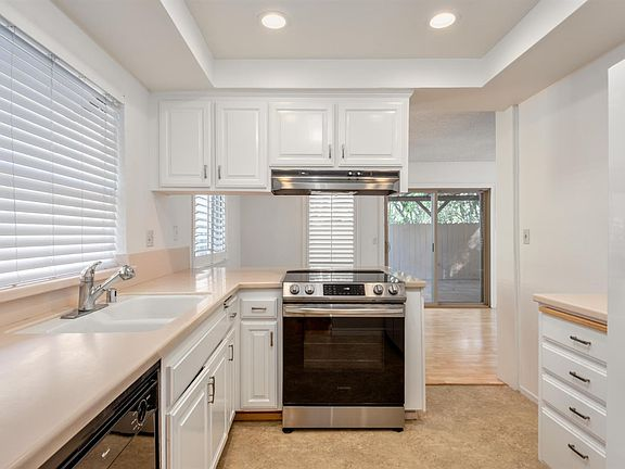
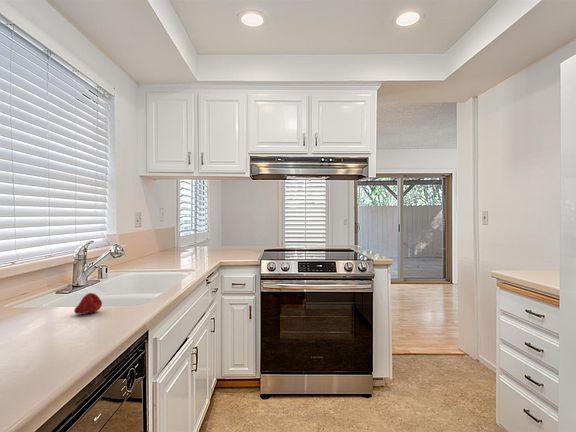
+ fruit [73,292,103,315]
